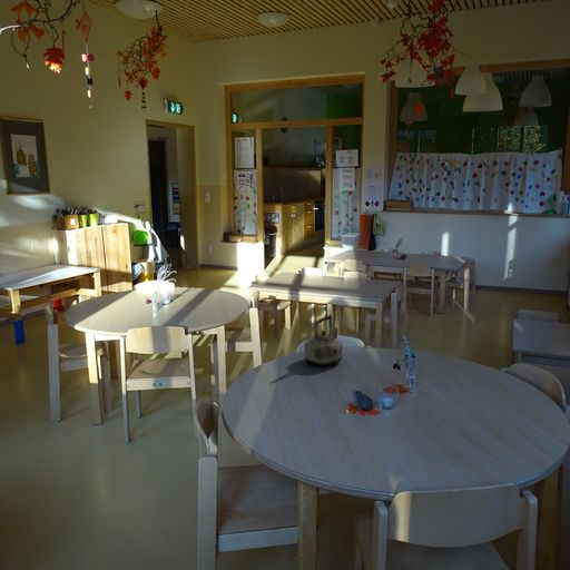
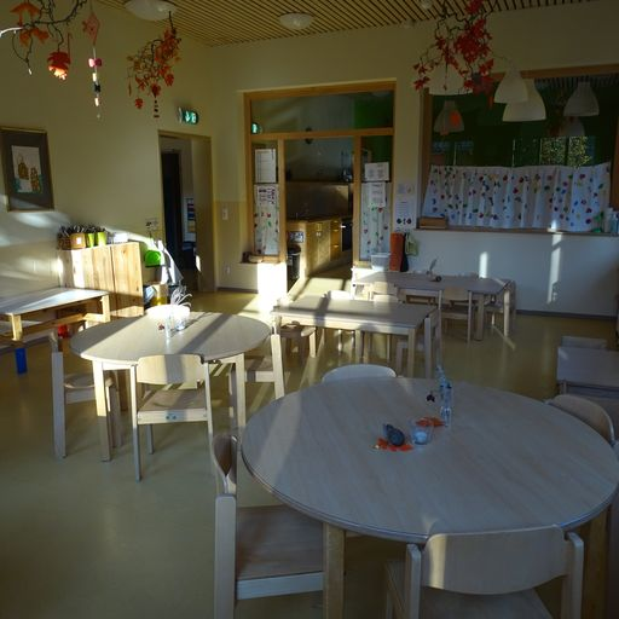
- kettle [304,314,343,366]
